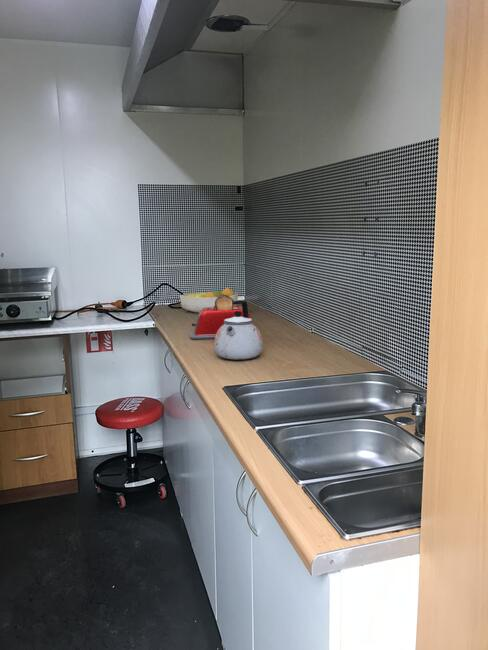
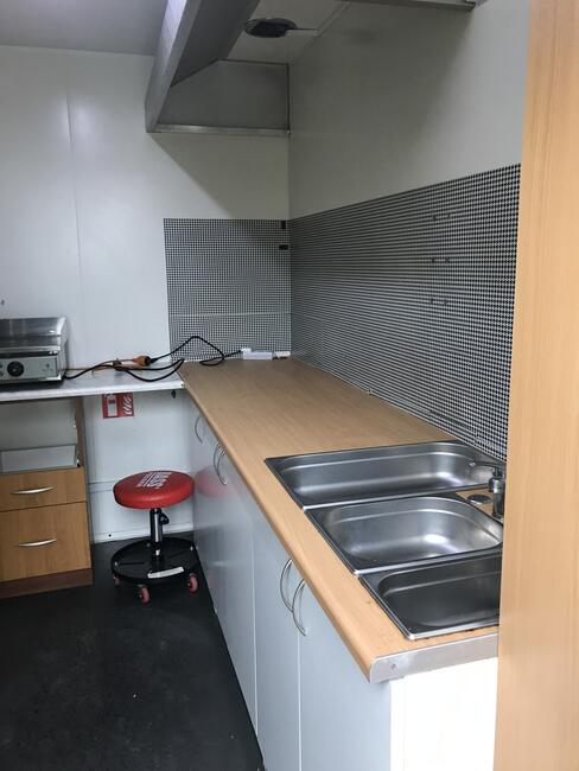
- toaster [189,294,254,340]
- fruit bowl [179,287,239,314]
- kettle [213,300,264,360]
